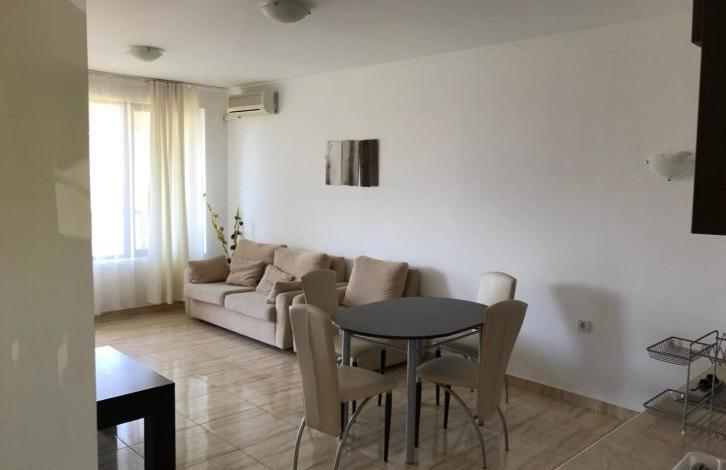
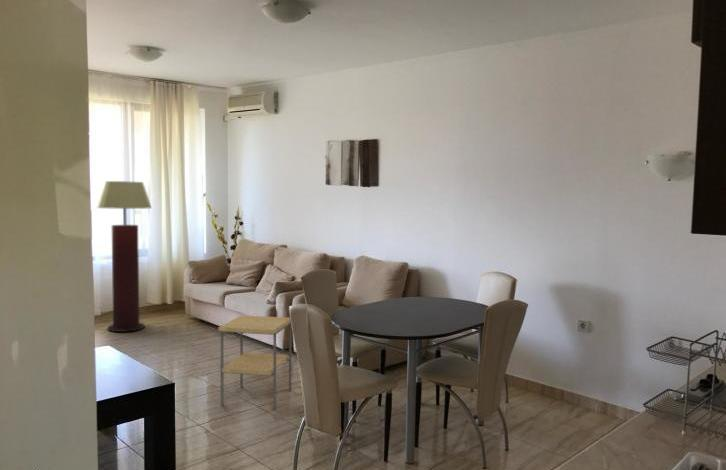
+ floor lamp [96,180,153,333]
+ side table [218,314,293,410]
